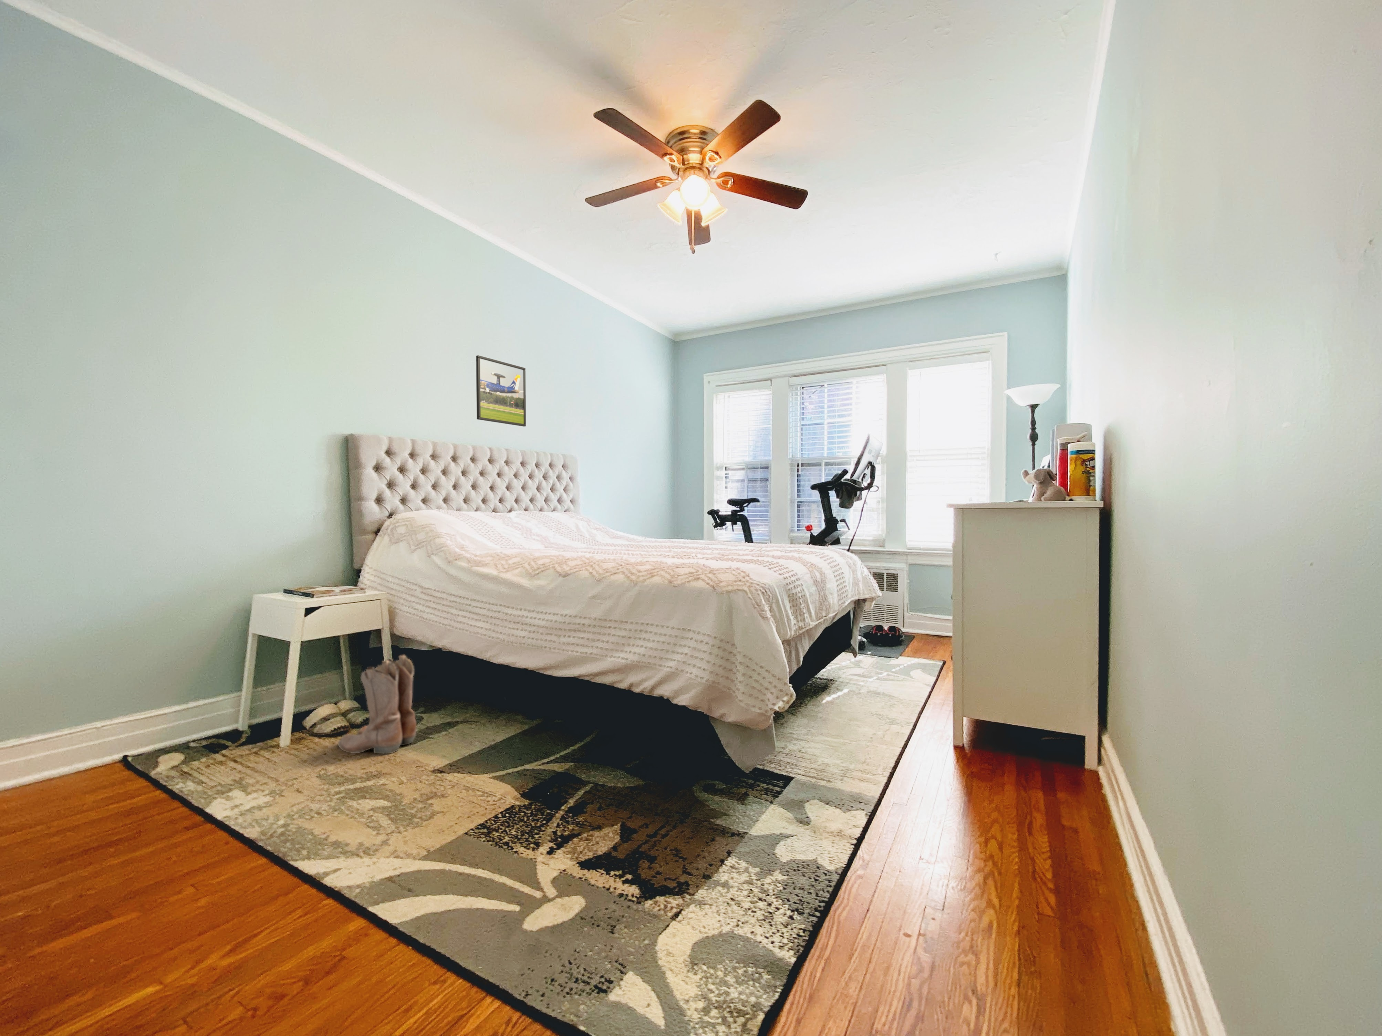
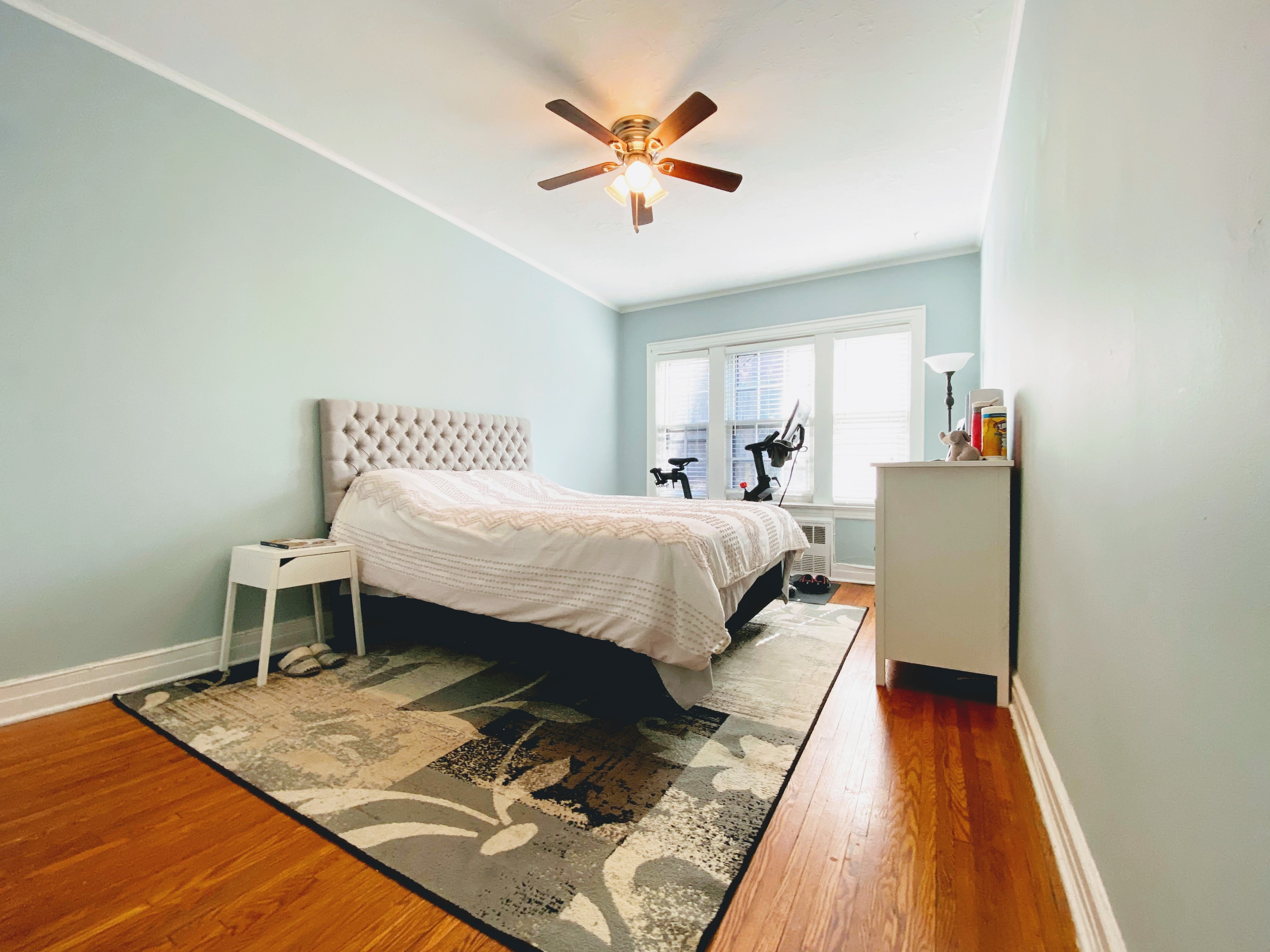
- boots [337,654,417,754]
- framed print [476,355,527,427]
